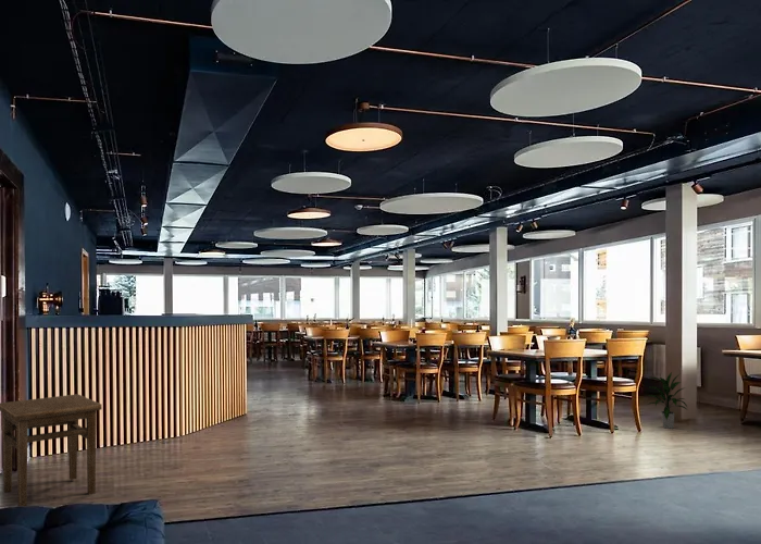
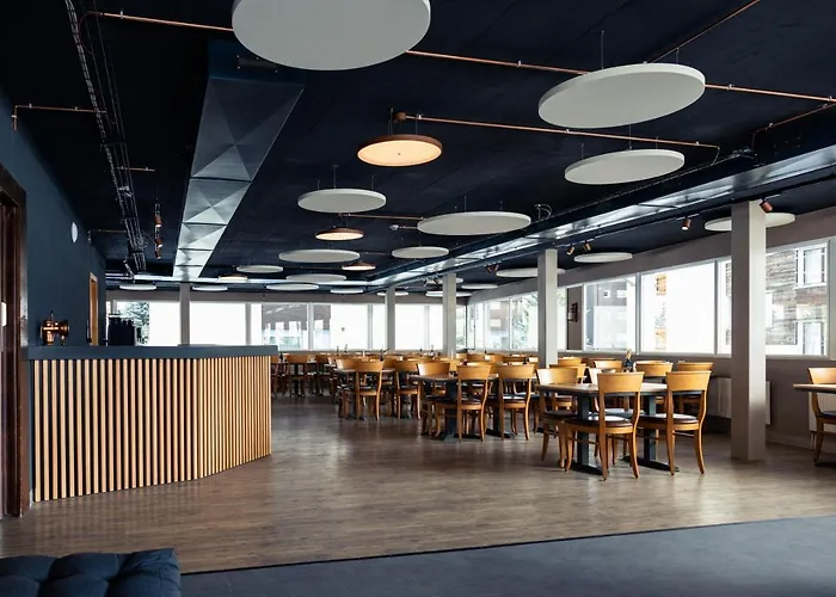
- indoor plant [646,371,689,430]
- side table [0,393,103,507]
